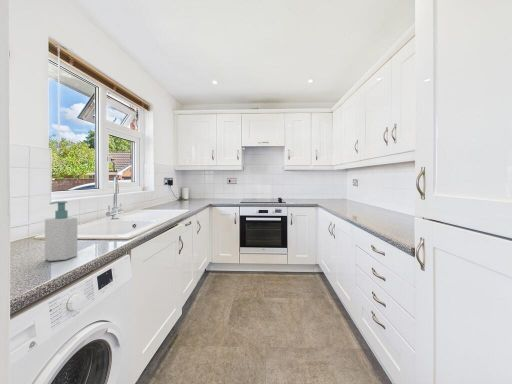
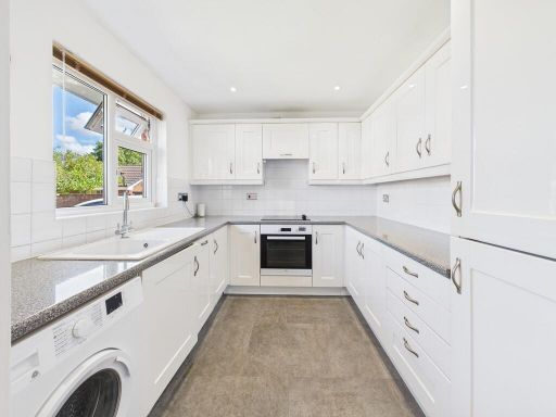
- soap bottle [44,200,78,262]
